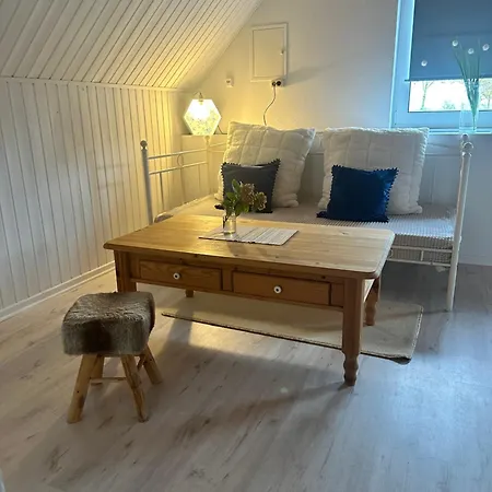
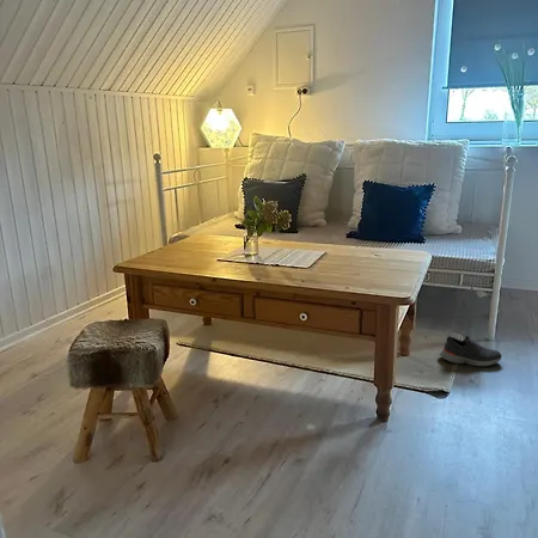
+ shoe [438,335,503,367]
